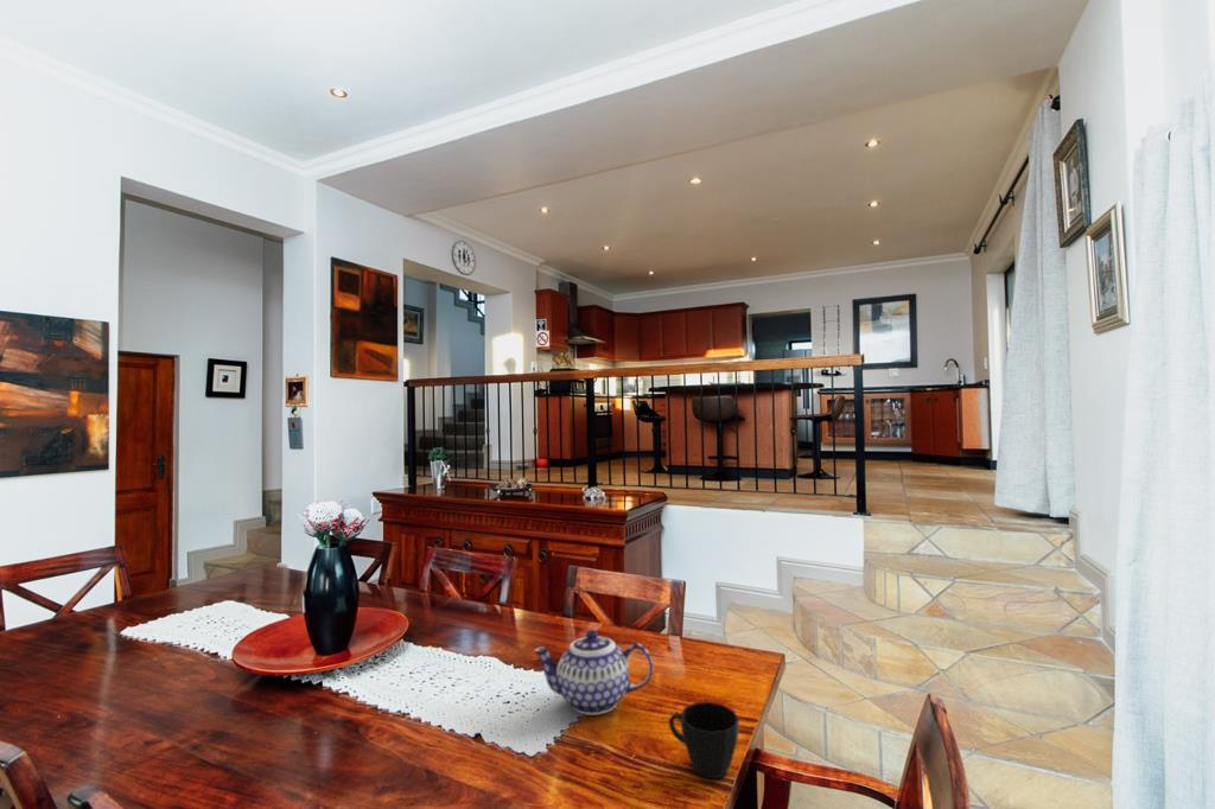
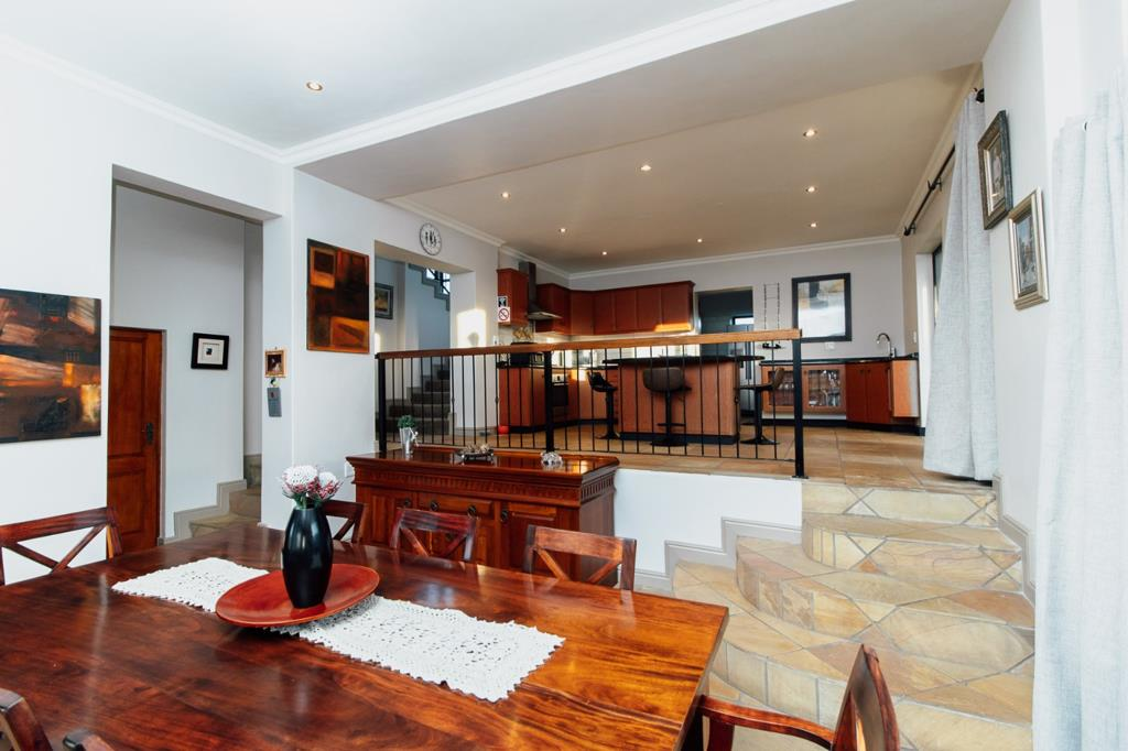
- cup [668,701,740,779]
- teapot [533,629,654,716]
